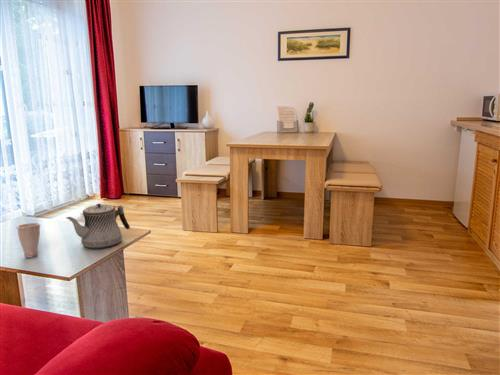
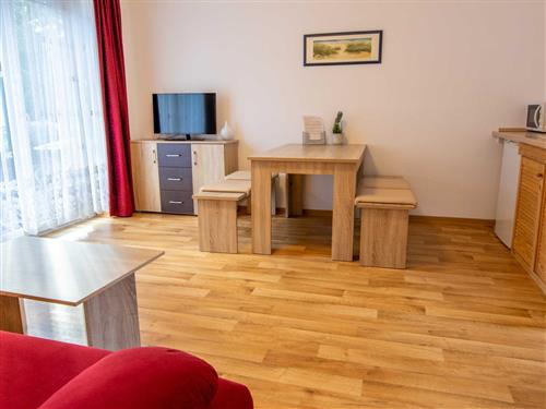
- teapot [65,203,131,250]
- cup [15,222,42,259]
